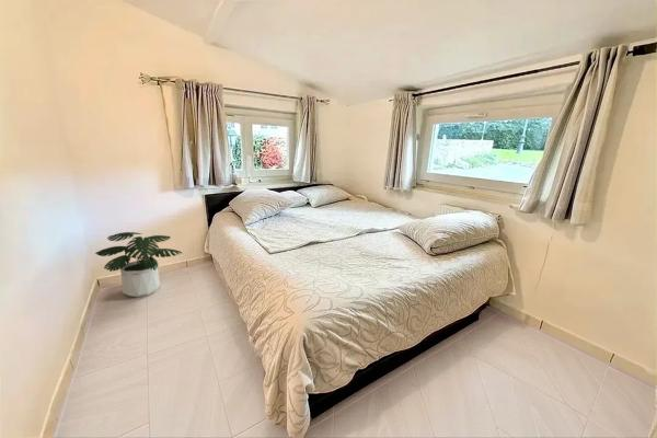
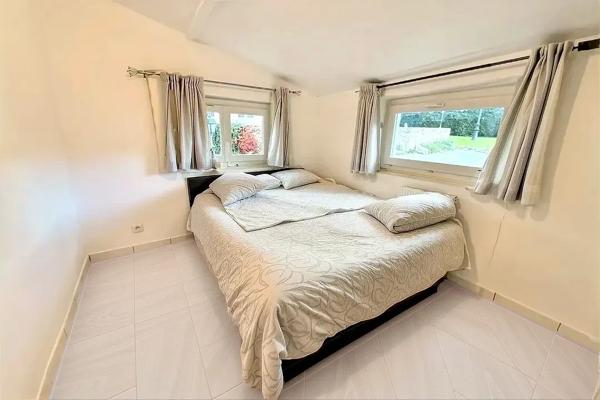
- potted plant [95,231,183,298]
